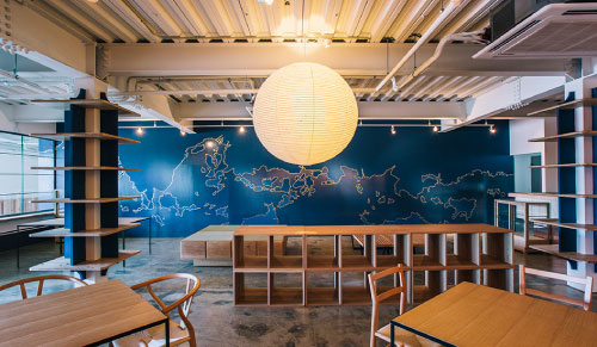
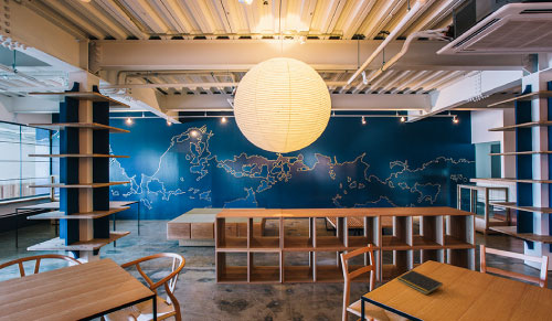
+ notepad [396,269,444,296]
